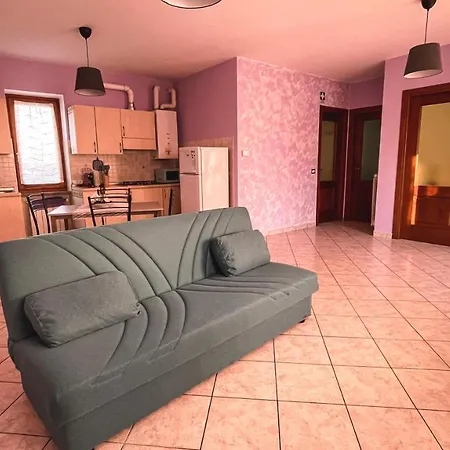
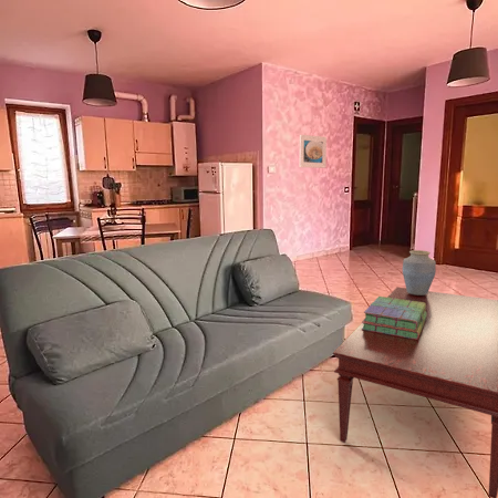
+ coffee table [332,286,498,498]
+ vase [402,249,437,295]
+ stack of books [361,295,427,340]
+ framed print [298,134,328,169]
